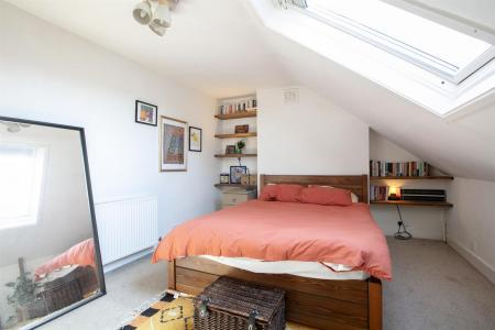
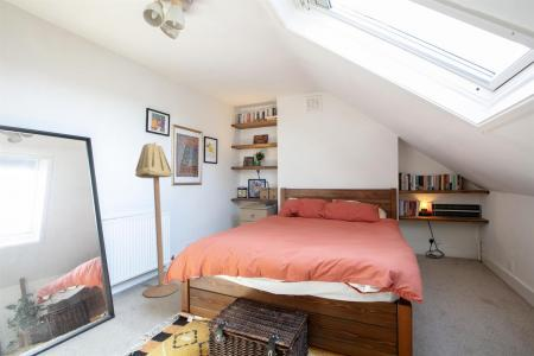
+ floor lamp [134,141,179,298]
